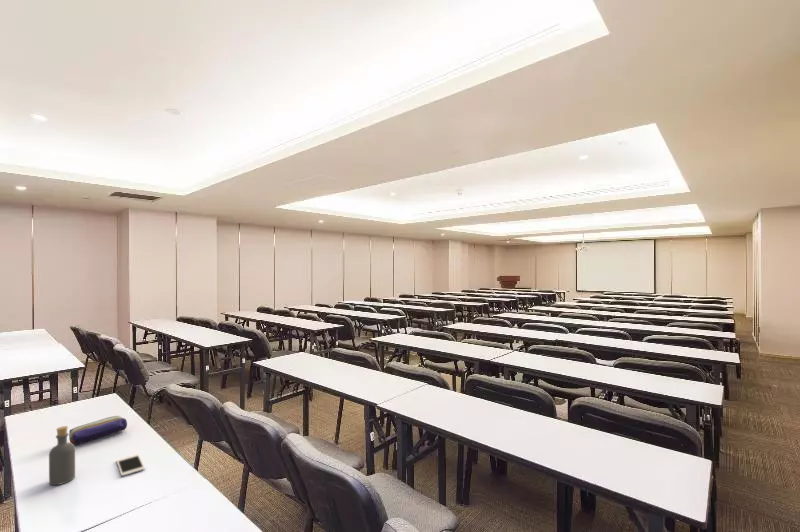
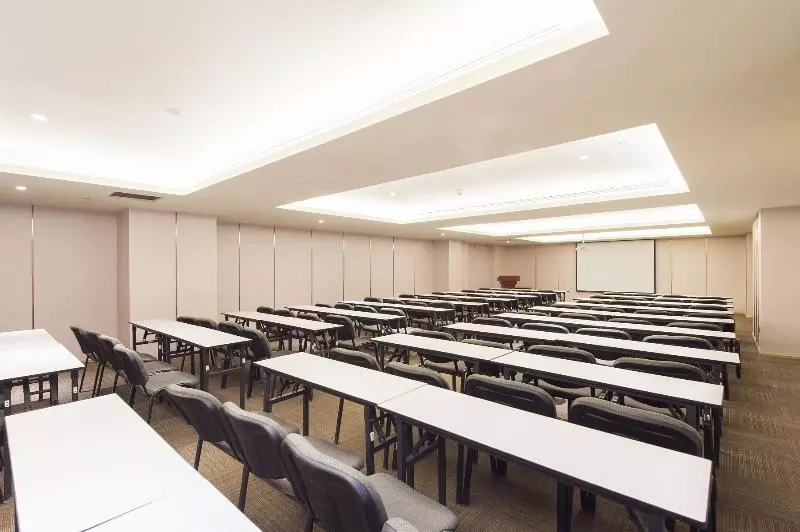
- bottle [48,425,76,486]
- cell phone [116,453,146,477]
- pencil case [68,415,128,446]
